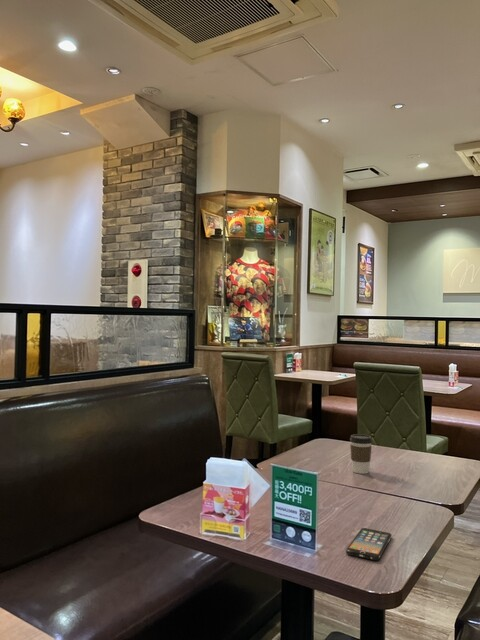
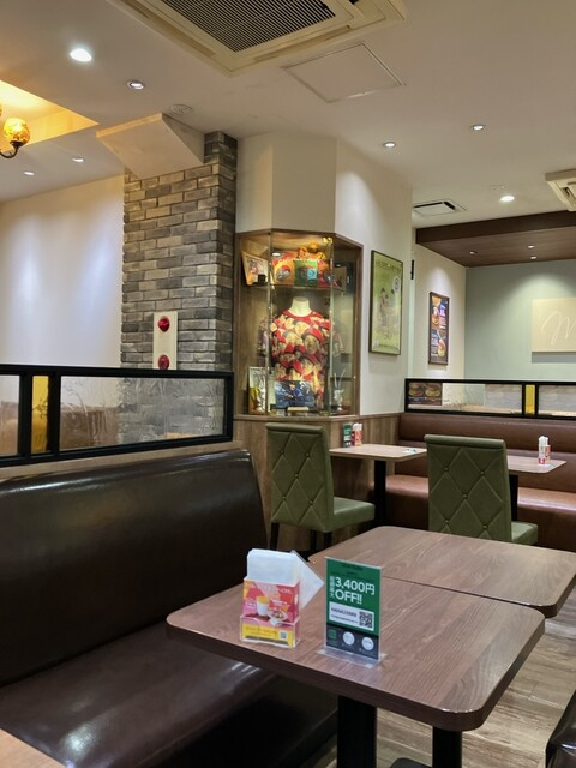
- smartphone [345,527,393,561]
- coffee cup [349,433,373,475]
